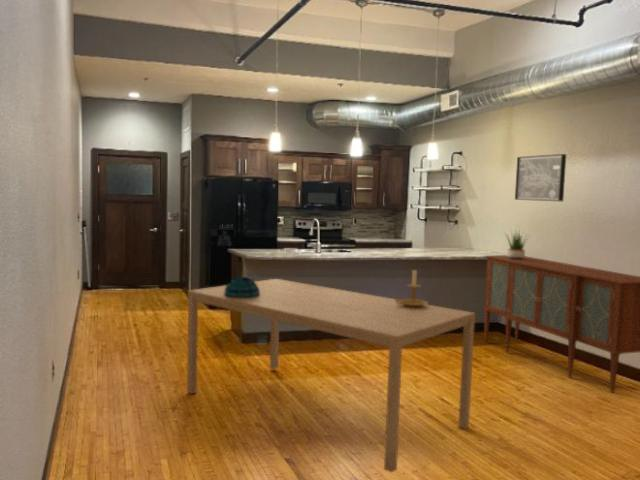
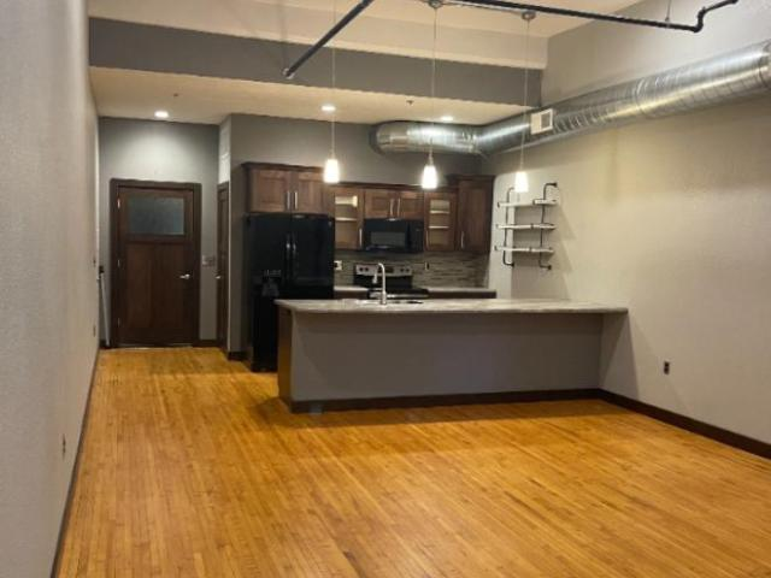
- sideboard [483,255,640,394]
- wall art [514,153,567,203]
- dining table [186,278,476,473]
- candle holder [393,268,429,307]
- potted plant [505,230,530,259]
- decorative bowl [224,276,260,298]
